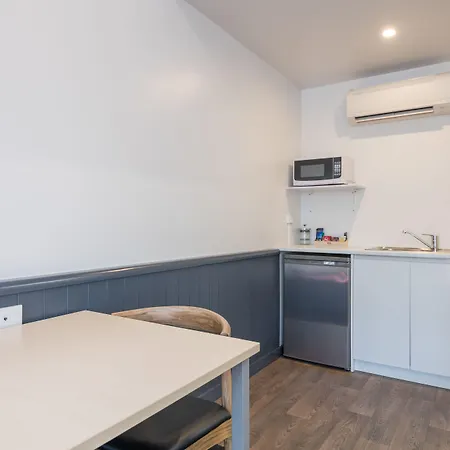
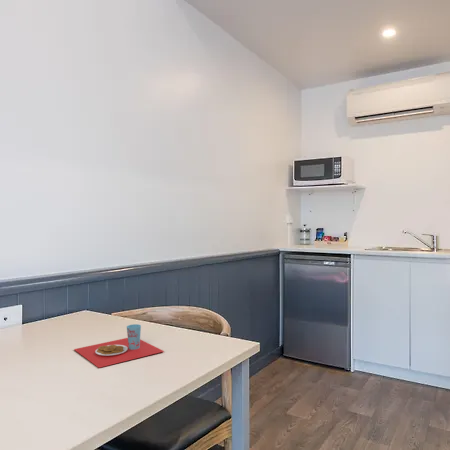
+ placemat [73,323,164,369]
